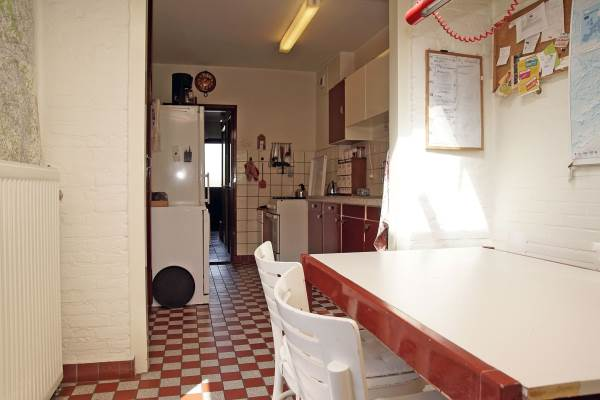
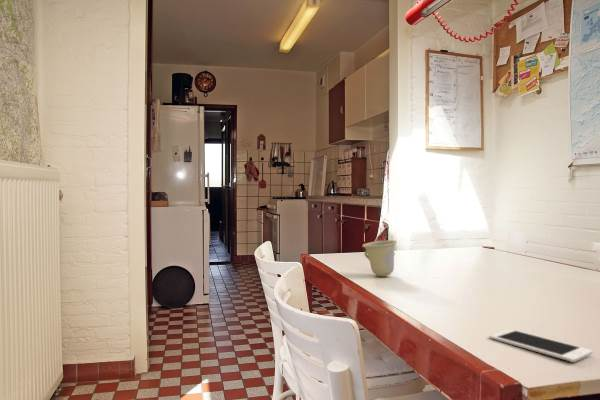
+ cell phone [489,328,594,363]
+ cup [361,239,398,277]
